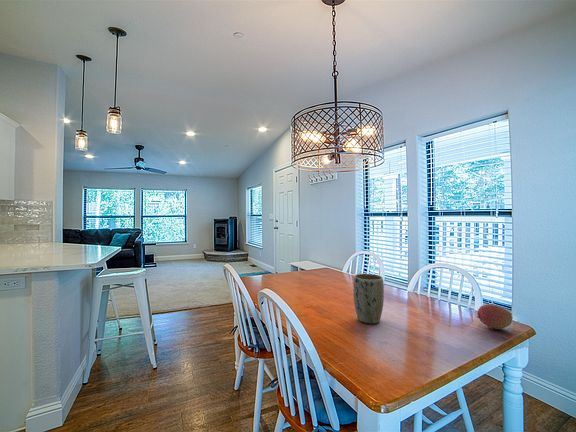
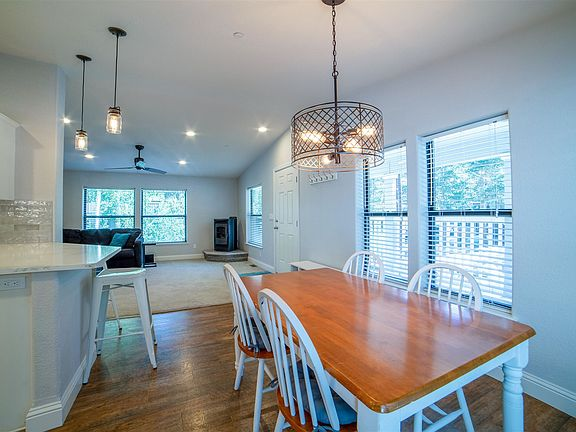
- fruit [476,303,514,330]
- plant pot [353,273,385,325]
